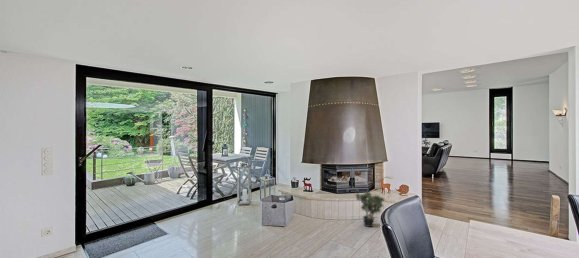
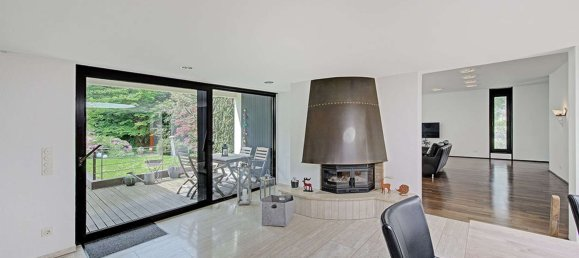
- potted plant [354,191,386,228]
